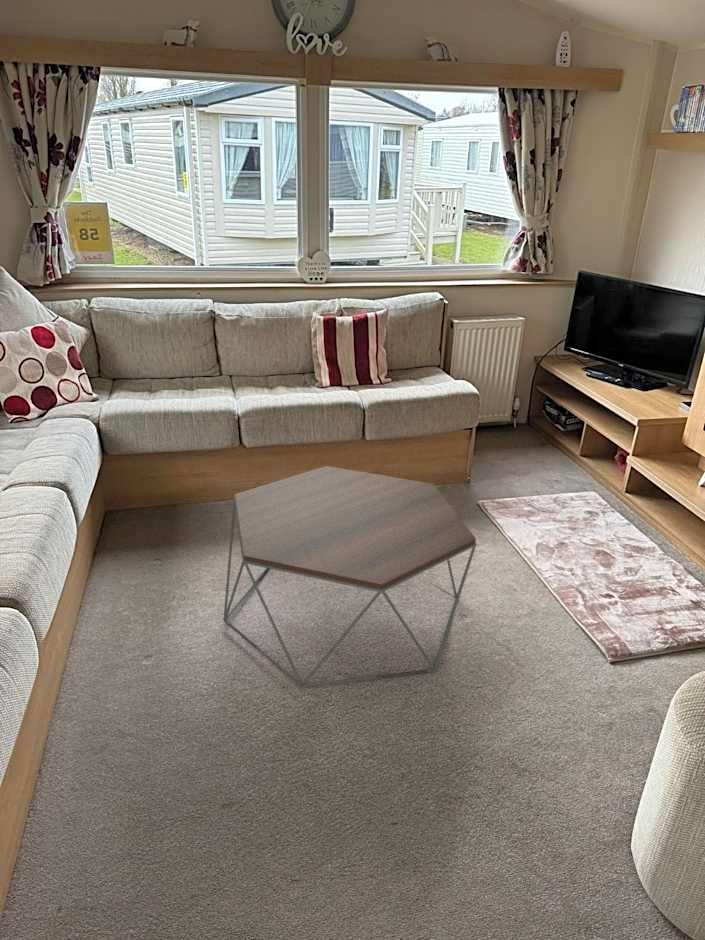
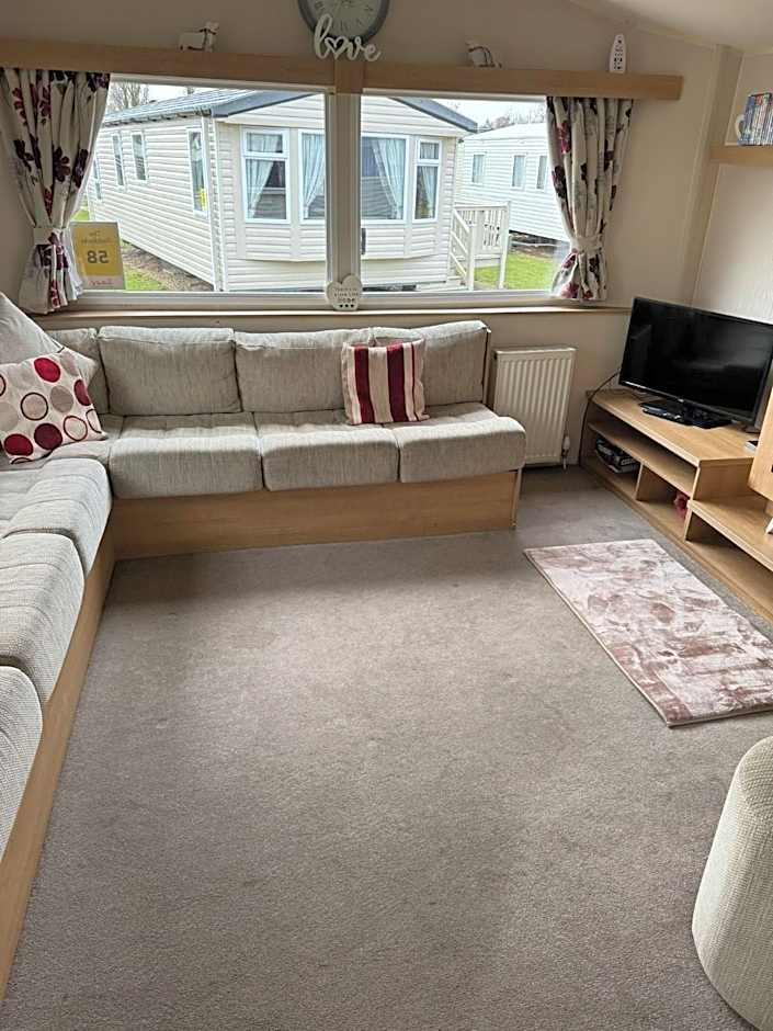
- coffee table [222,465,478,689]
